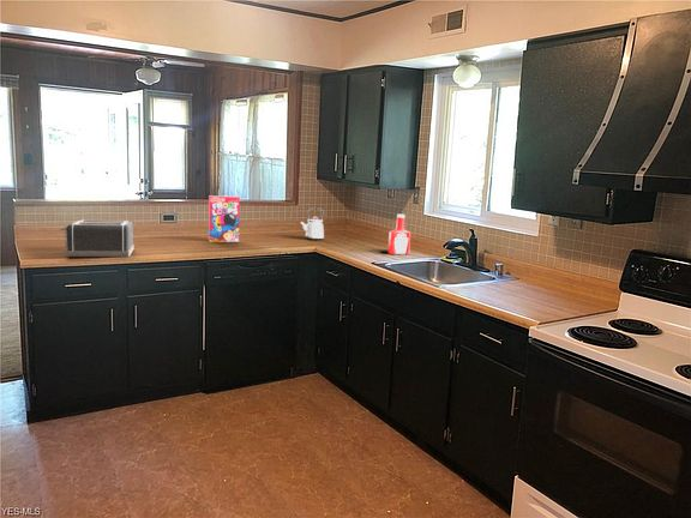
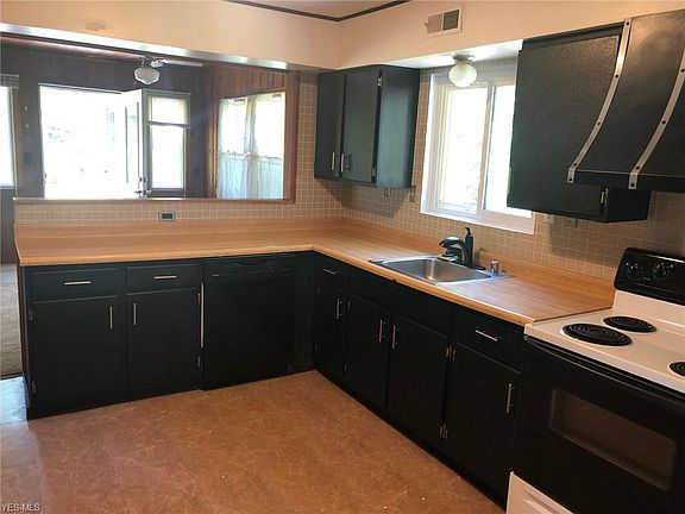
- cereal box [208,194,241,243]
- soap bottle [387,213,411,255]
- kettle [299,207,325,241]
- toaster [59,219,134,258]
